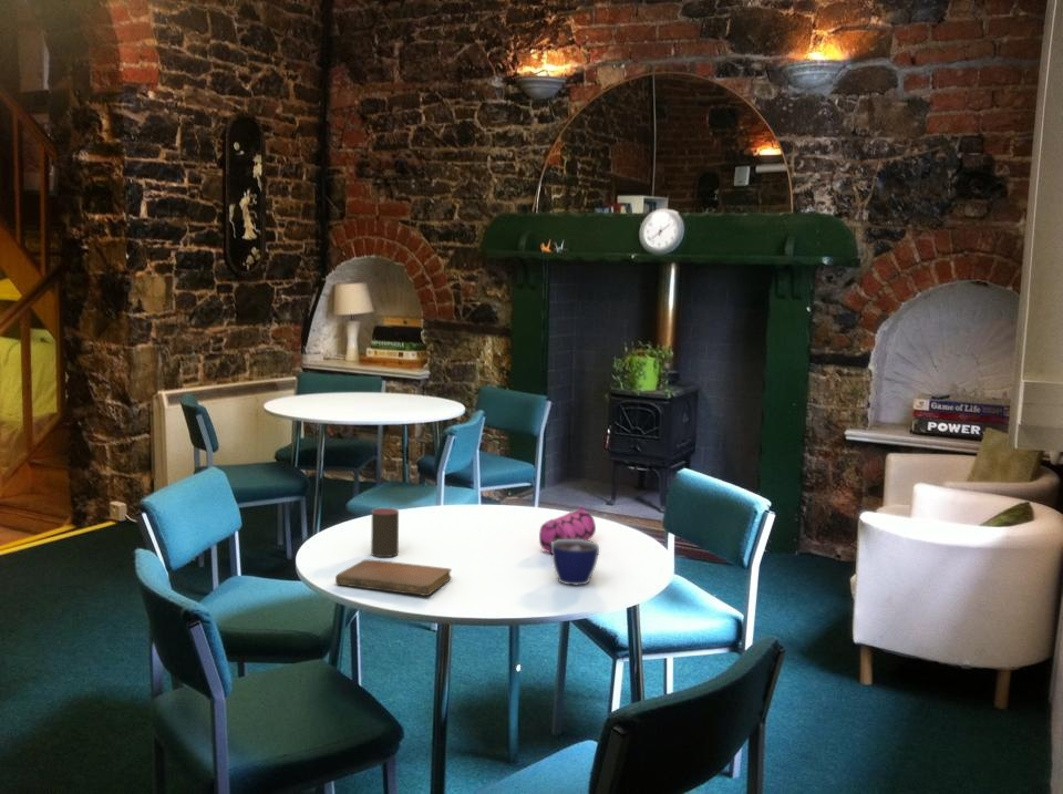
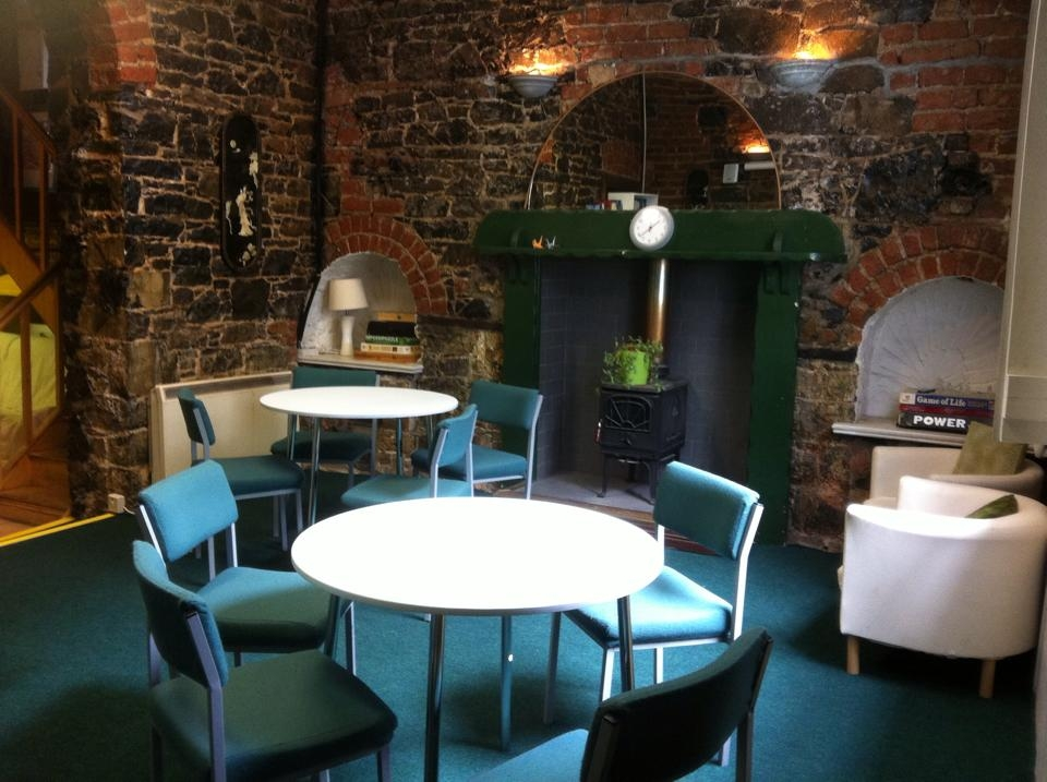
- cup [370,507,400,558]
- cup [550,539,600,586]
- pencil case [538,506,597,554]
- notebook [334,558,453,597]
